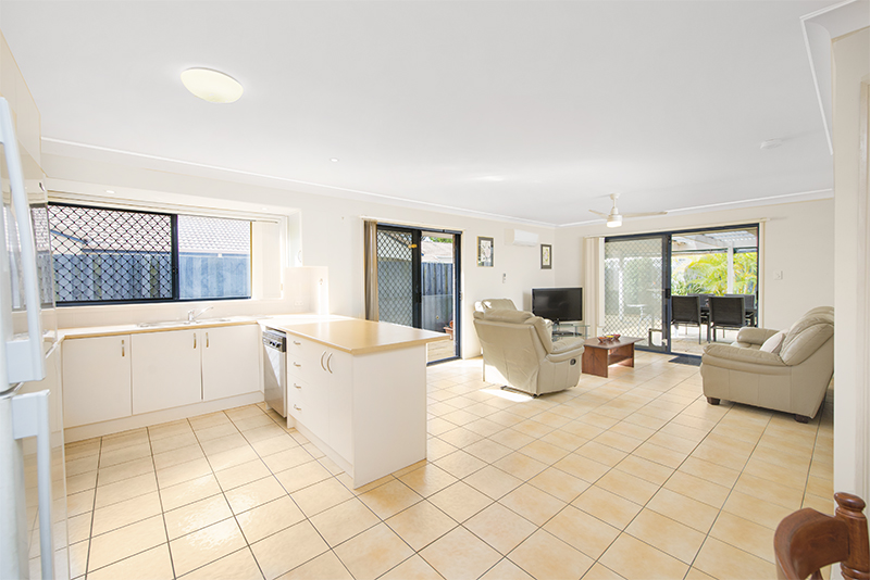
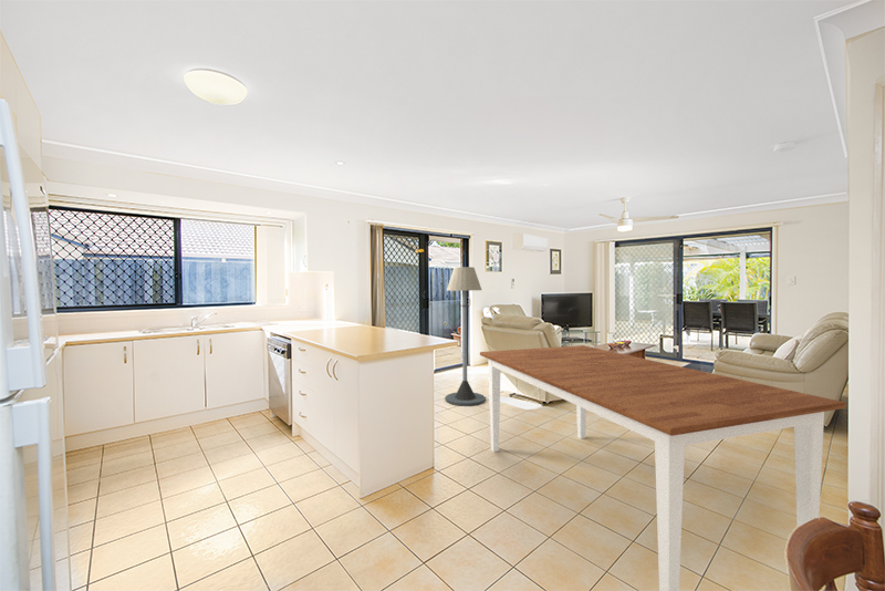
+ floor lamp [444,266,487,407]
+ dining table [479,344,847,591]
